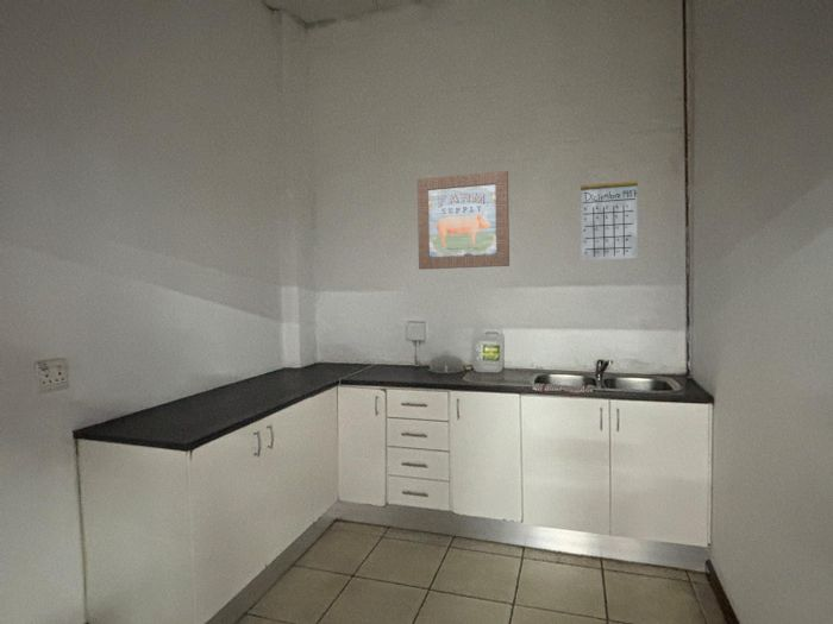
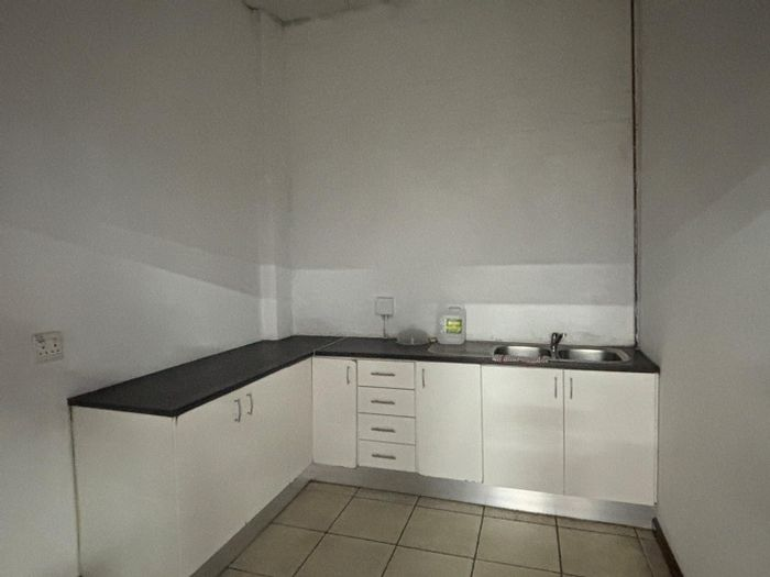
- wall art [416,170,511,271]
- calendar [580,166,639,261]
